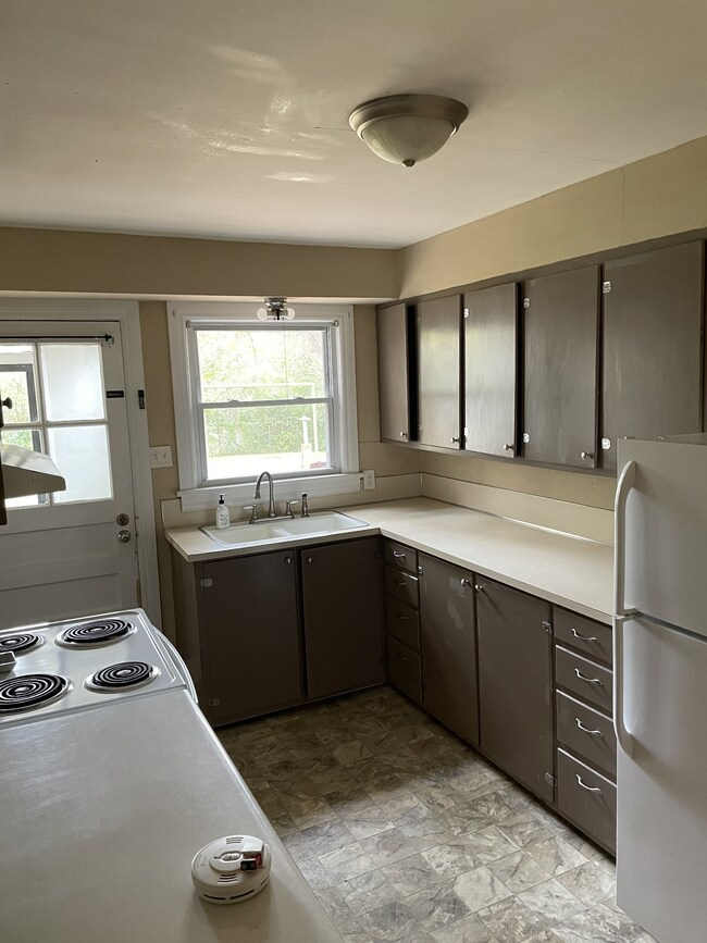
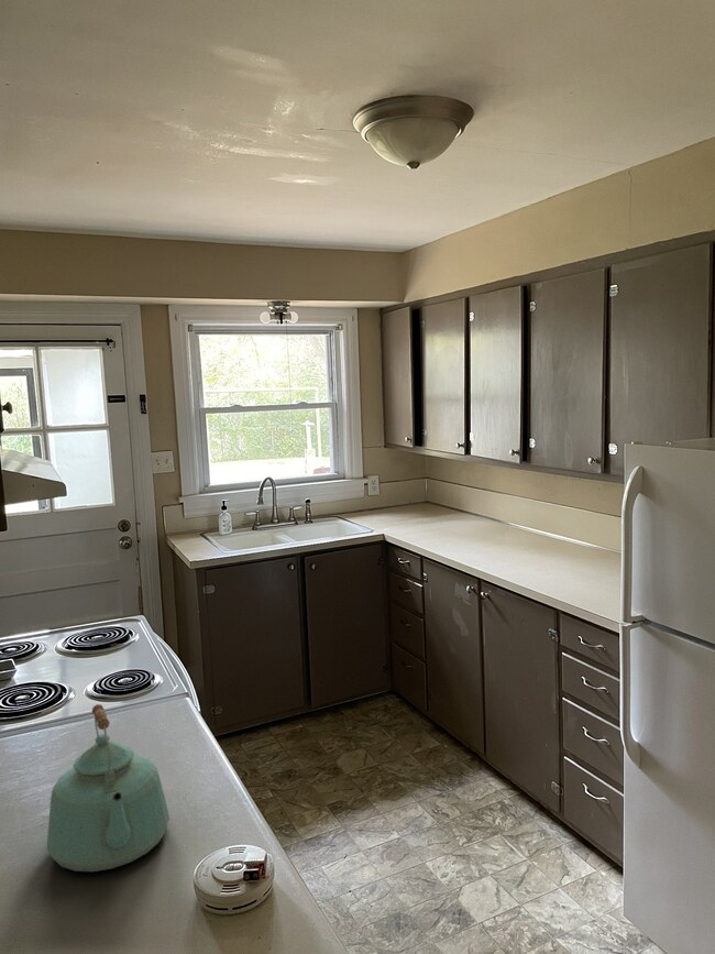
+ kettle [45,703,170,873]
